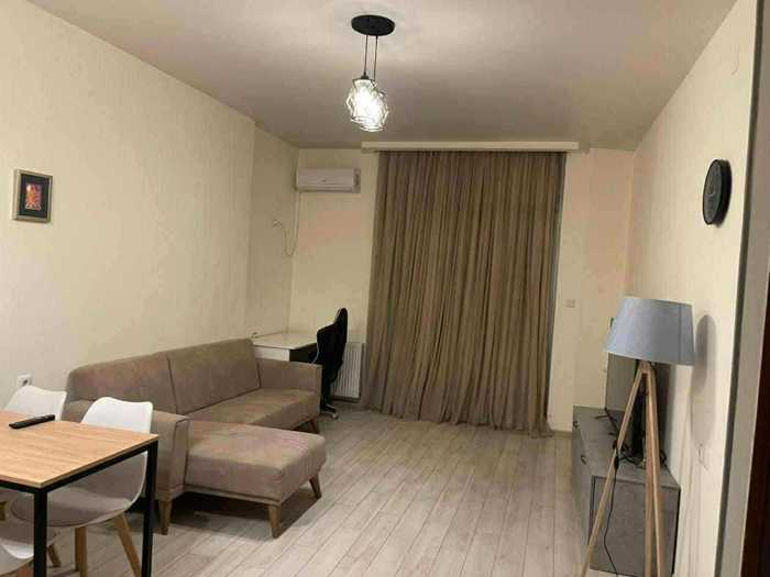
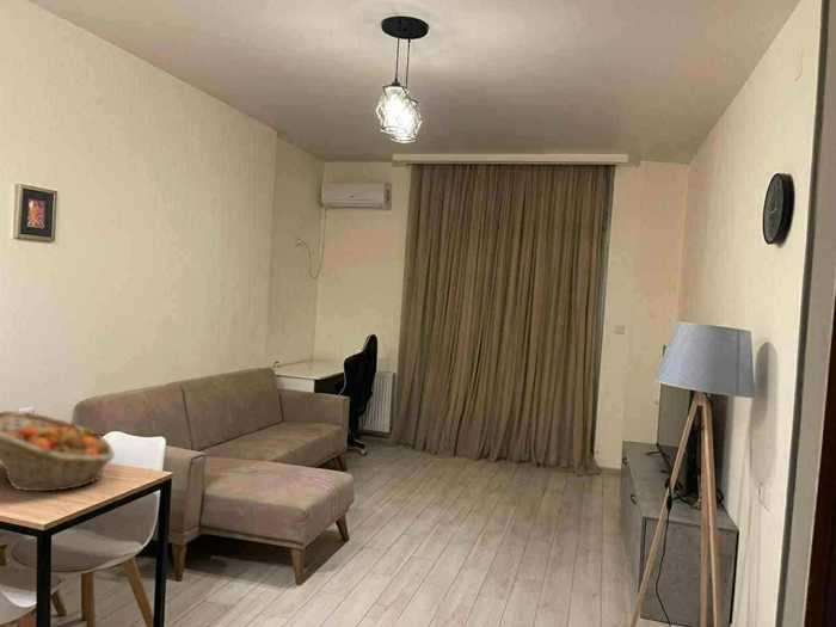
+ fruit basket [0,410,116,492]
